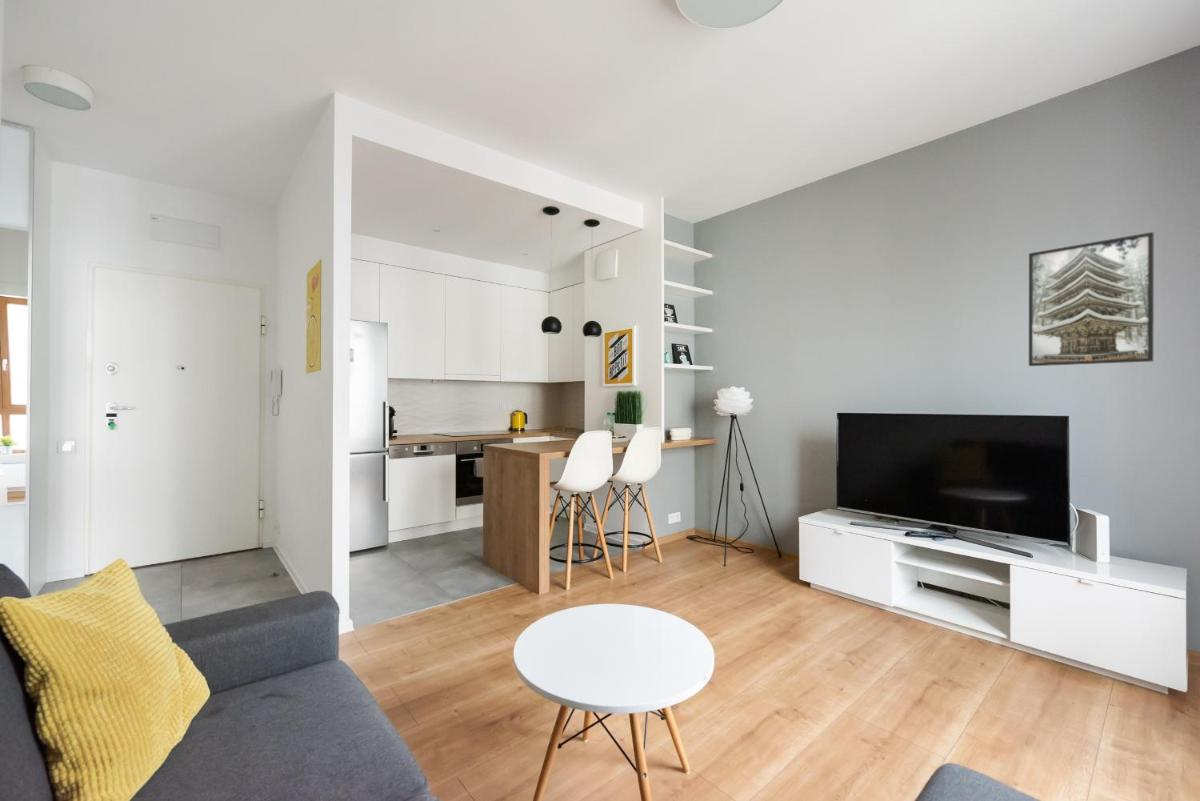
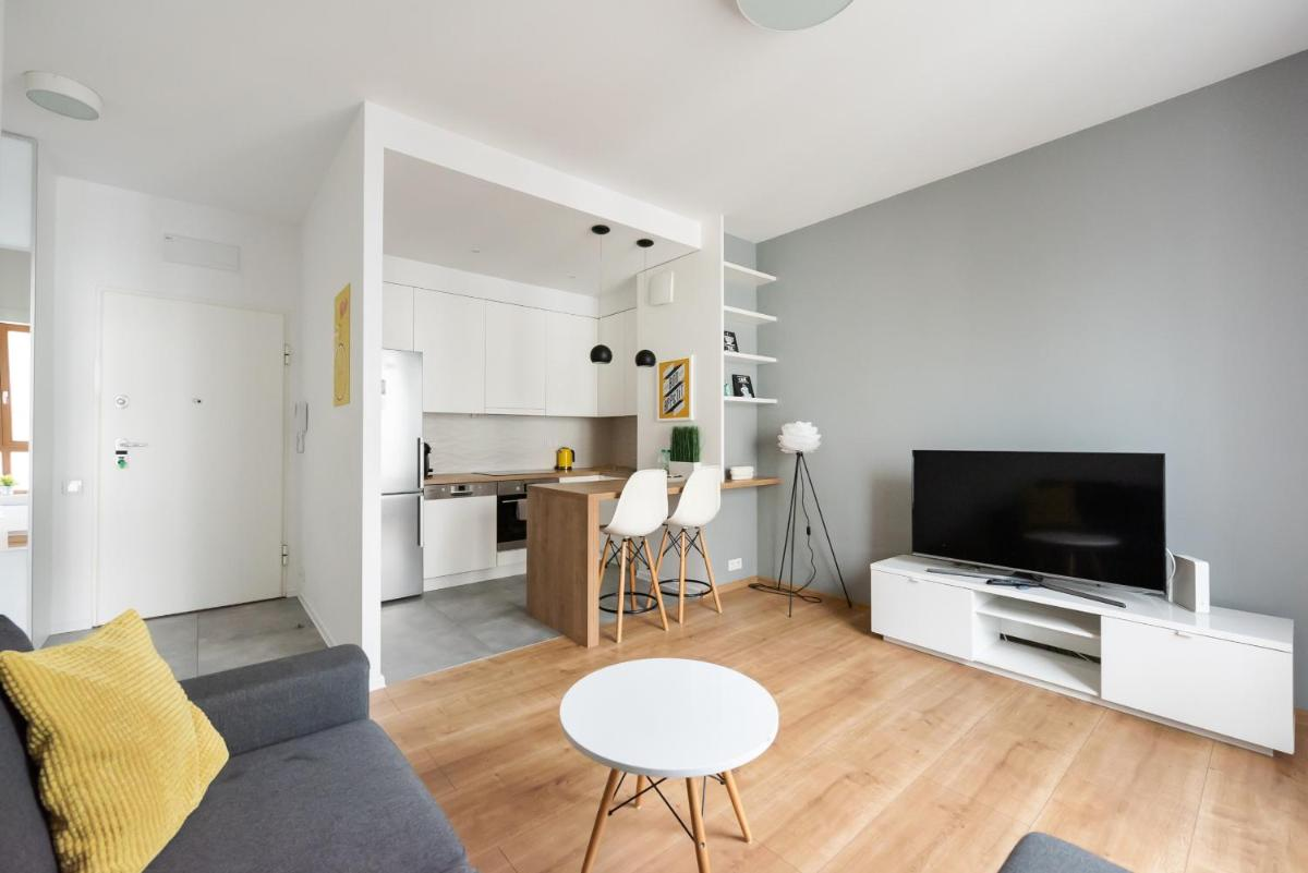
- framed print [1028,231,1155,367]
